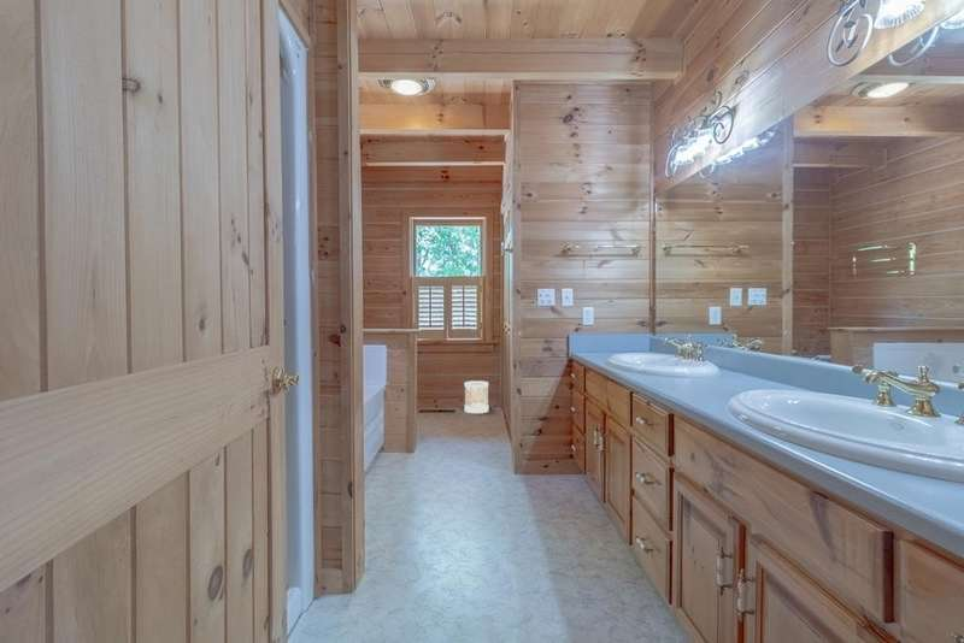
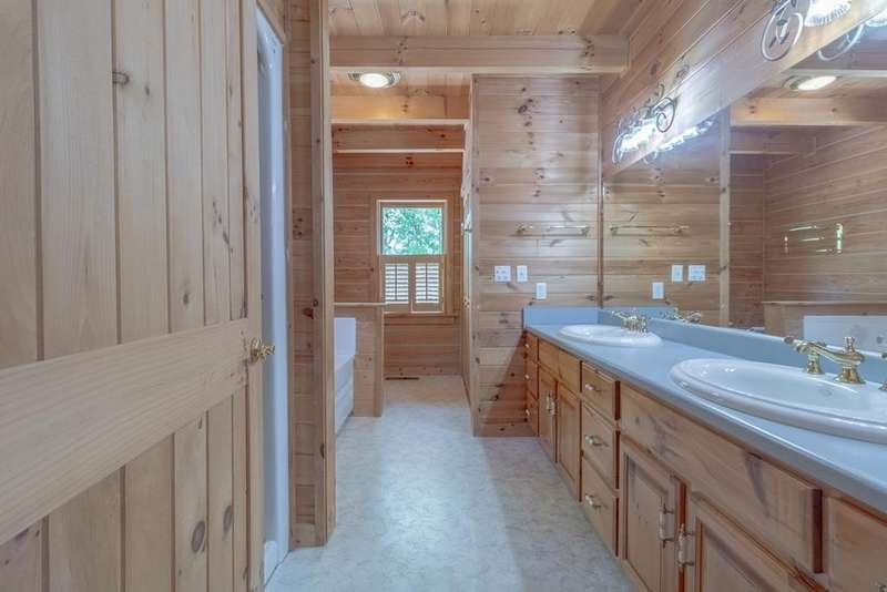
- wastebasket [464,379,489,414]
